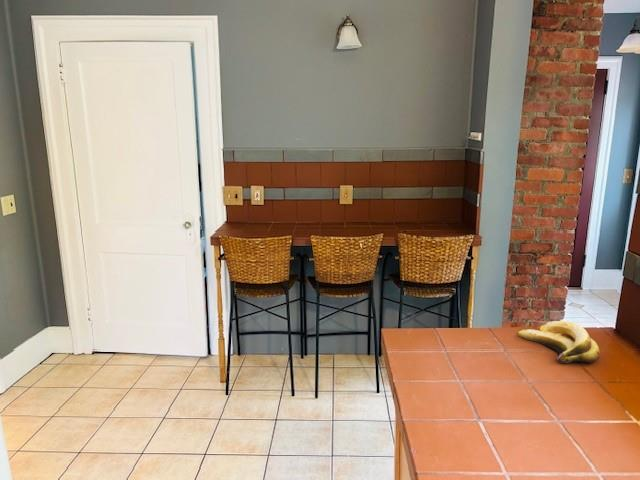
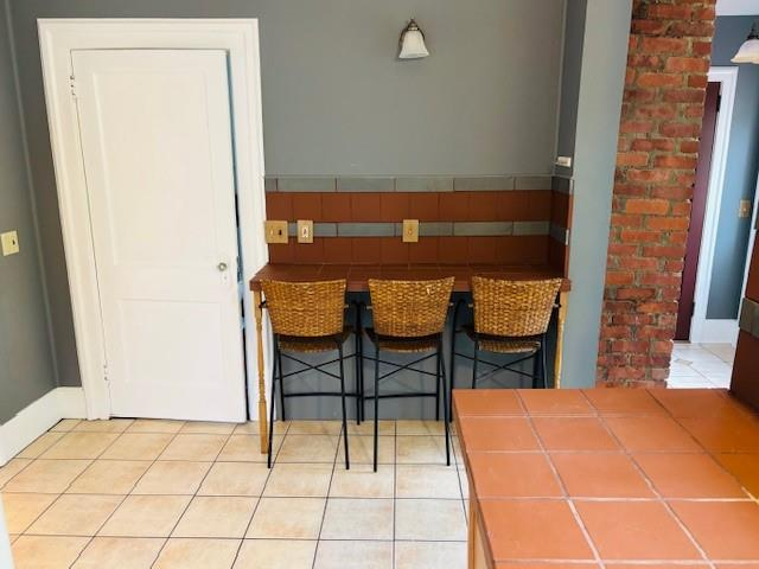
- banana [517,320,601,364]
